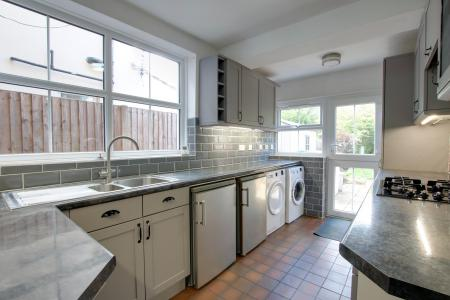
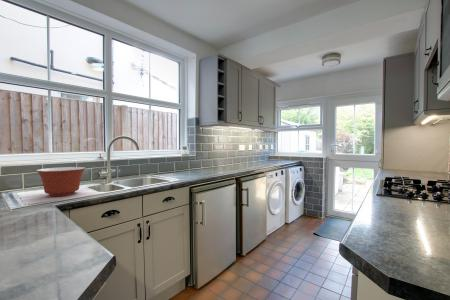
+ mixing bowl [35,166,87,197]
